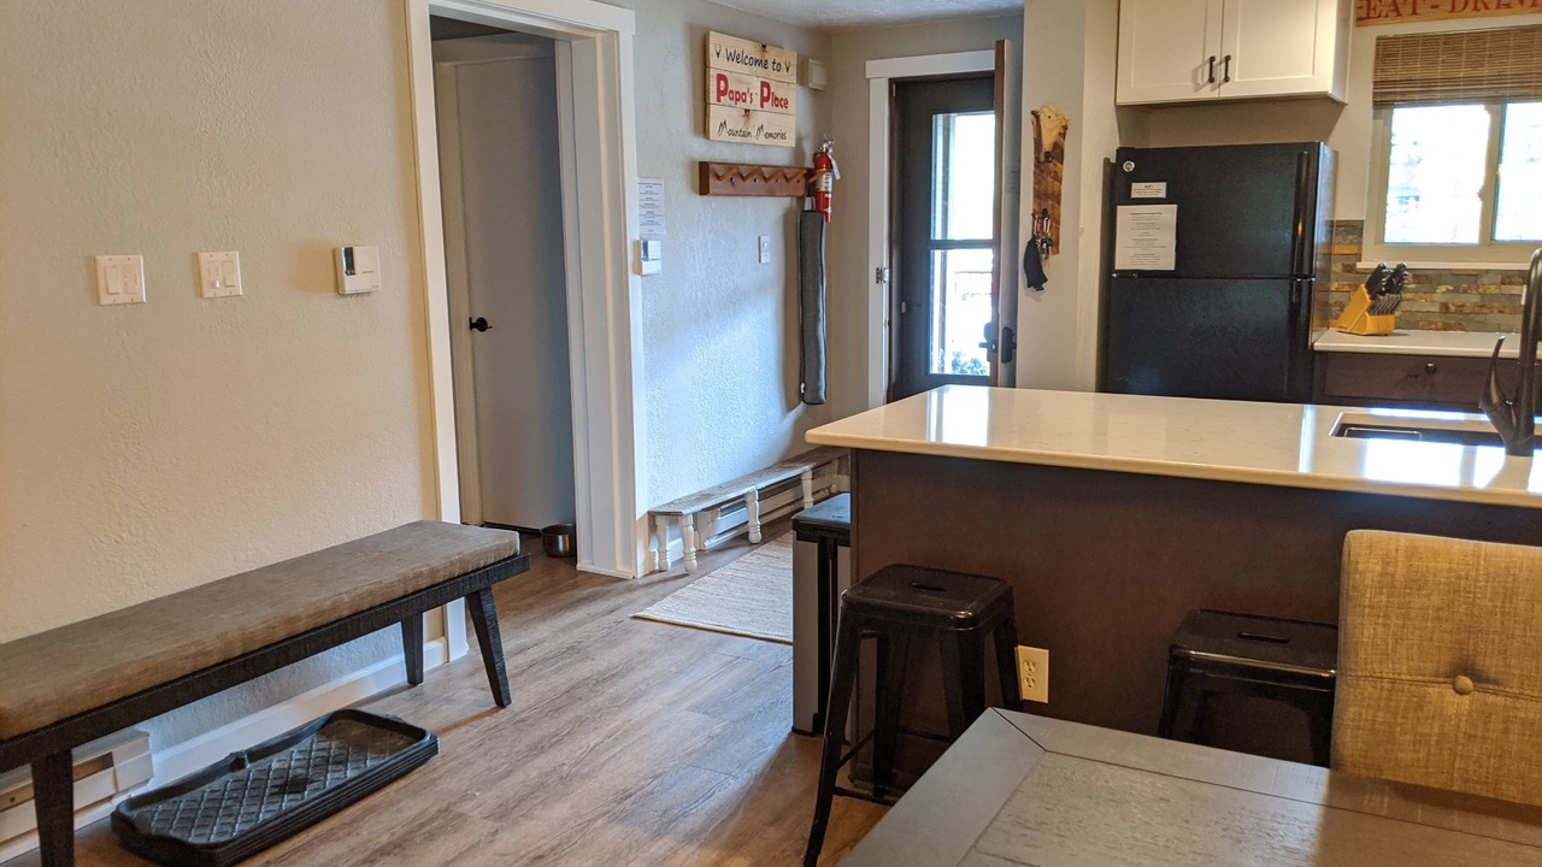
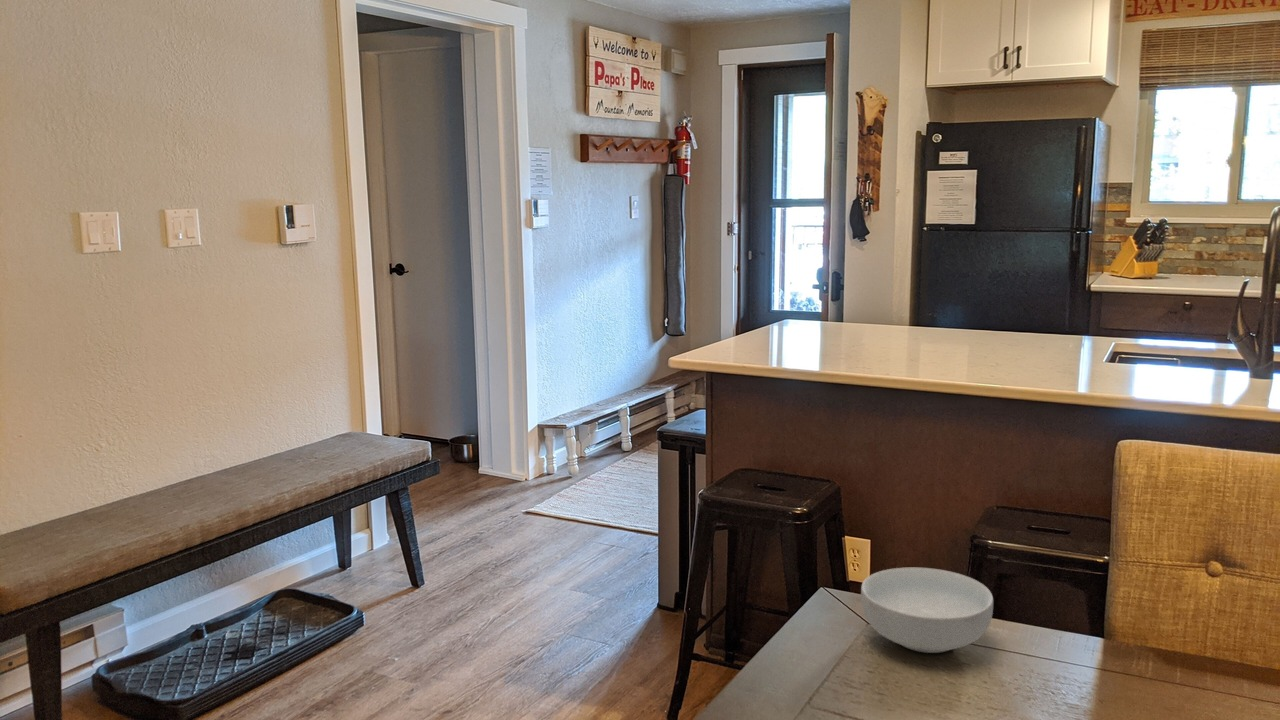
+ cereal bowl [860,567,994,654]
